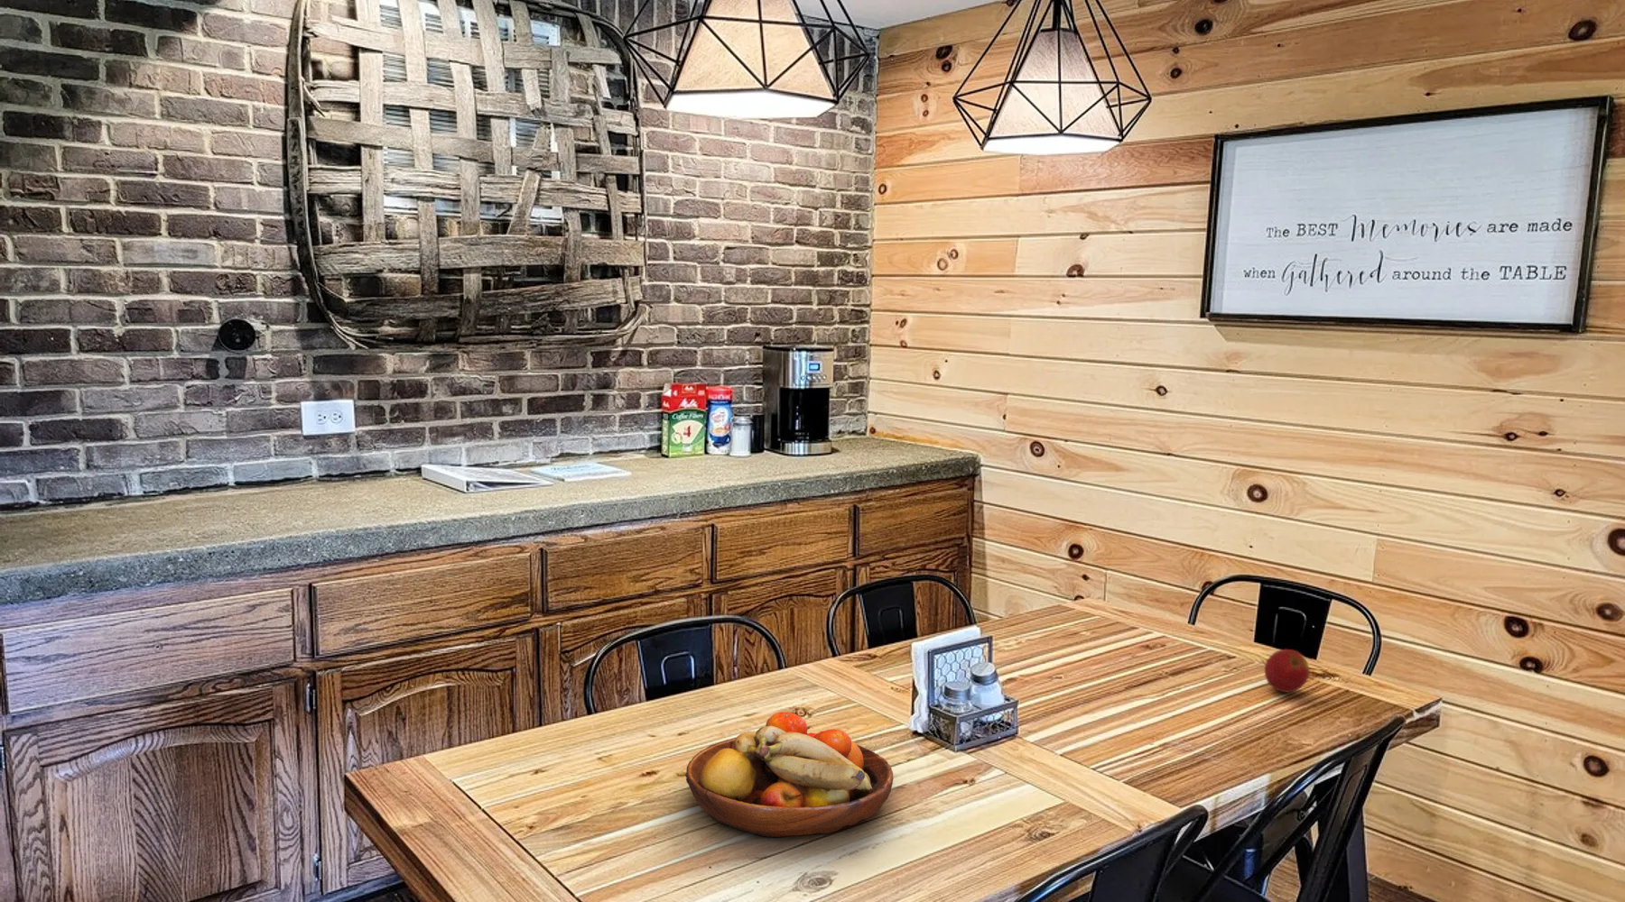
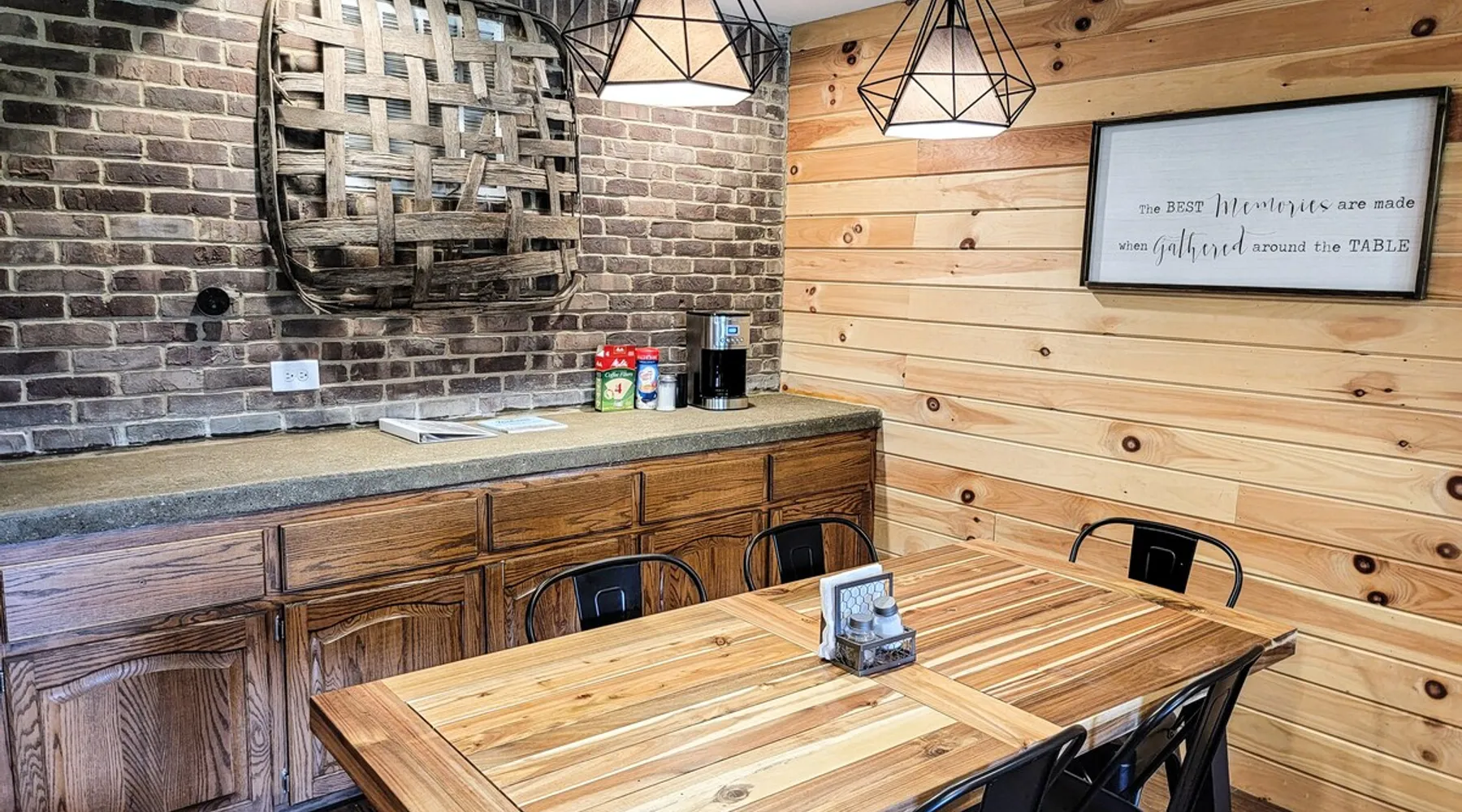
- fruit bowl [685,711,894,838]
- apple [1264,649,1310,693]
